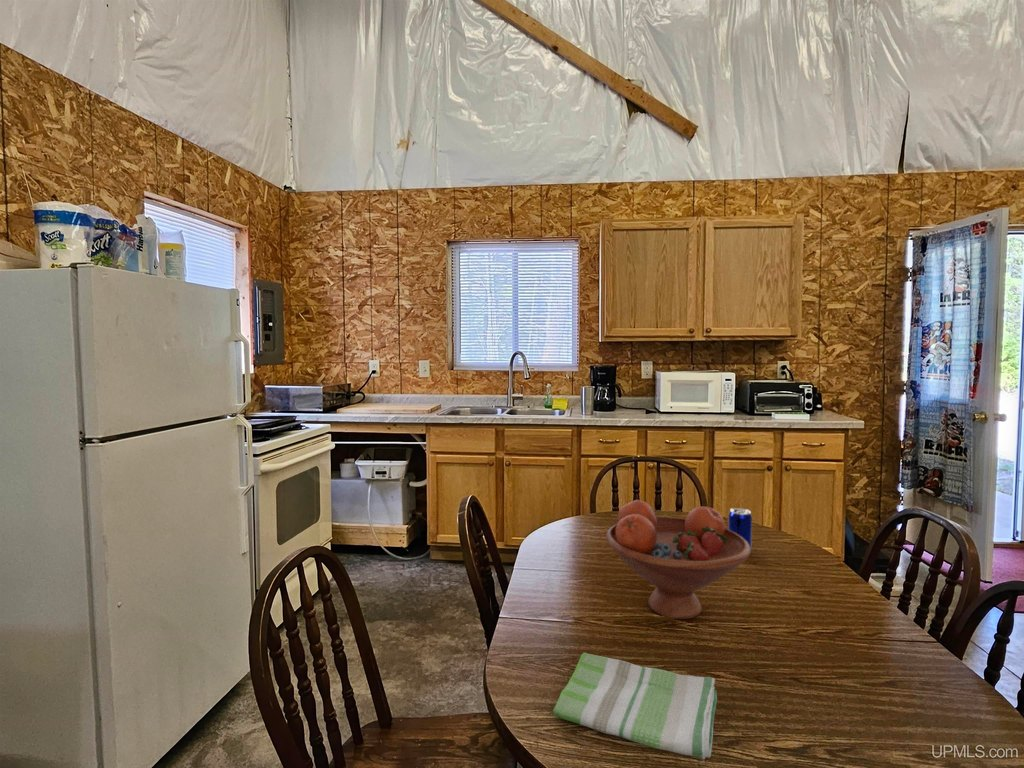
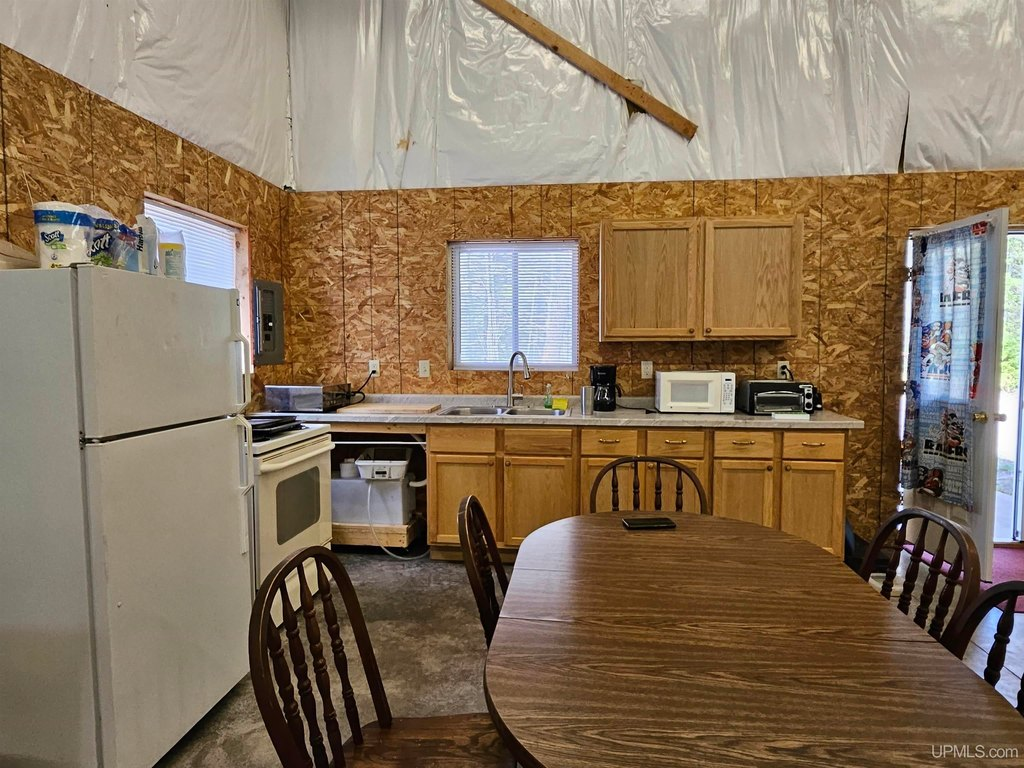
- dish towel [552,652,718,760]
- fruit bowl [605,499,752,620]
- beer can [727,507,753,551]
